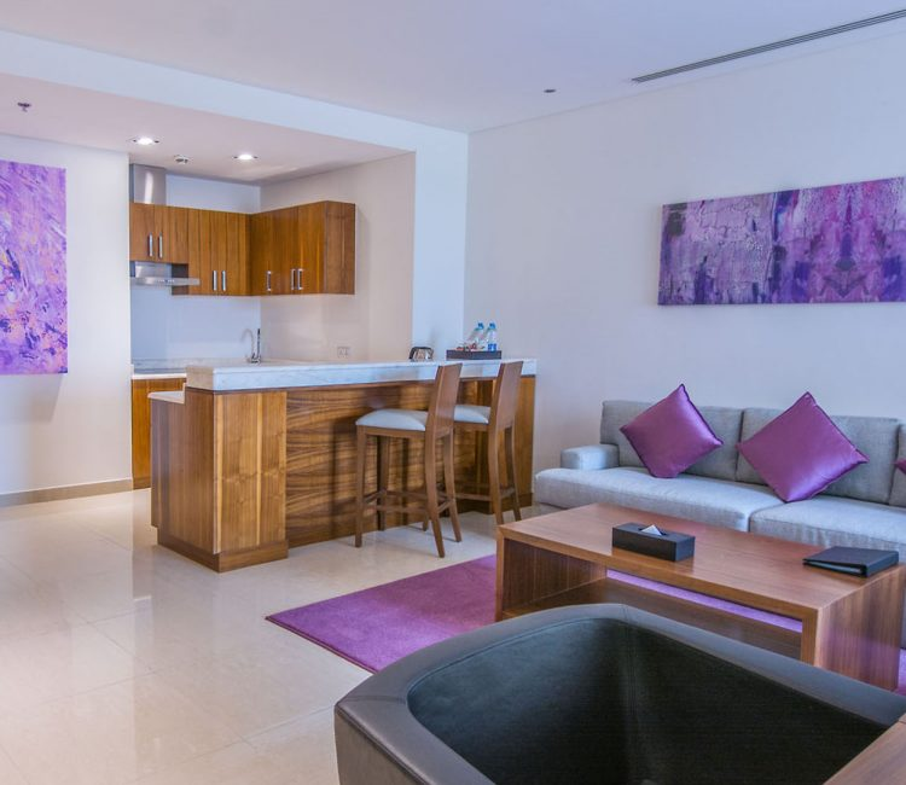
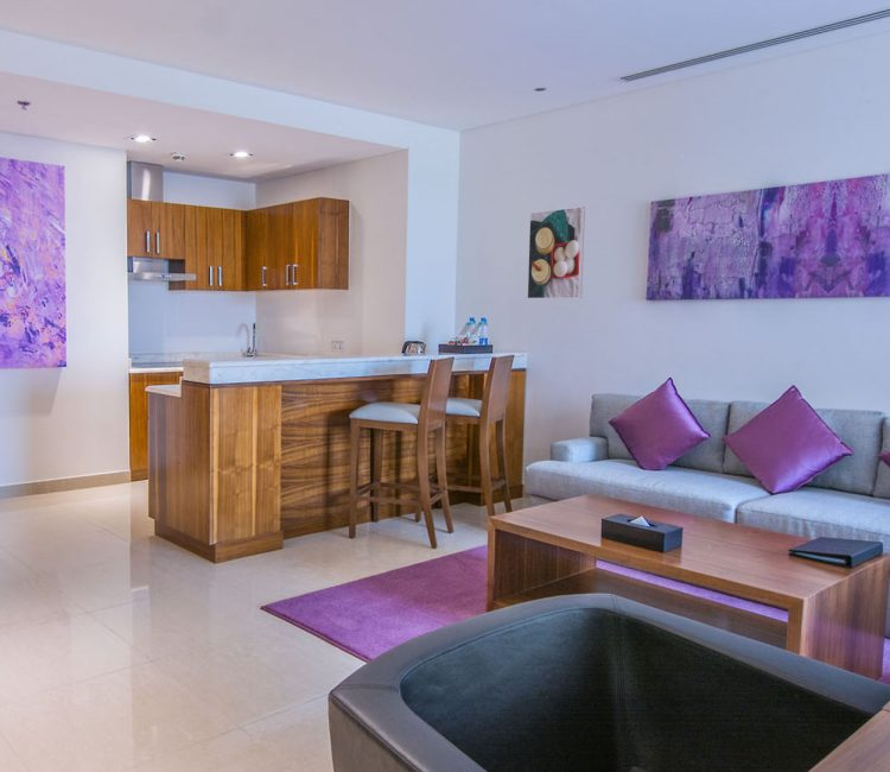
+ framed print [526,205,586,300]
